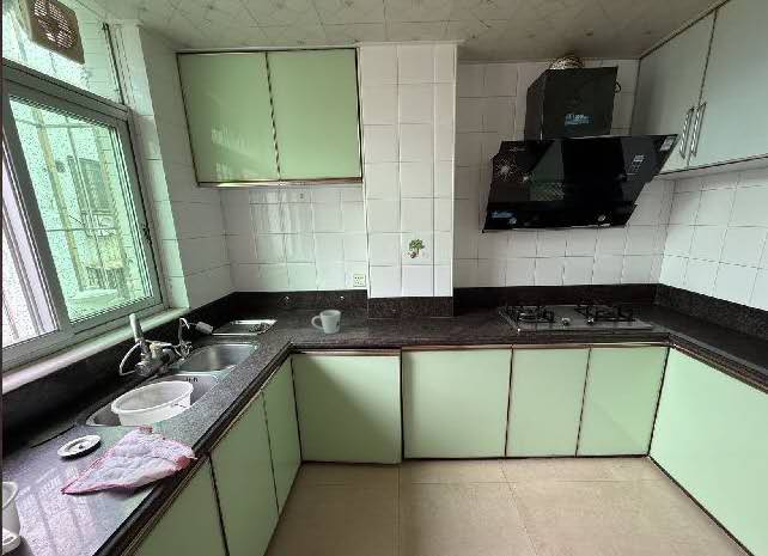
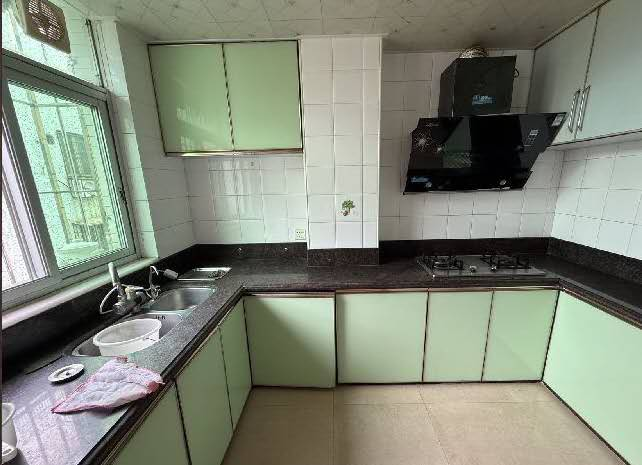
- mug [311,308,342,335]
